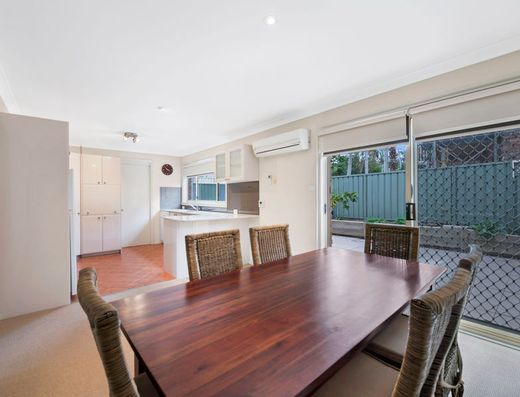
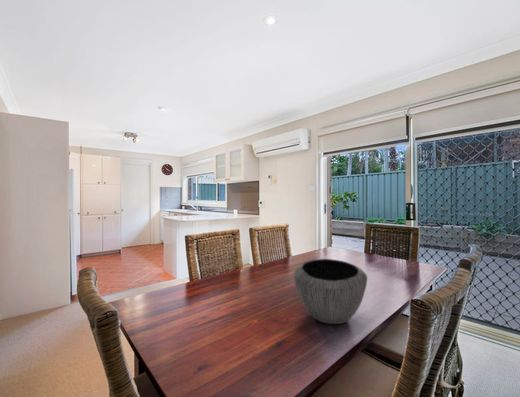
+ bowl [293,258,368,325]
